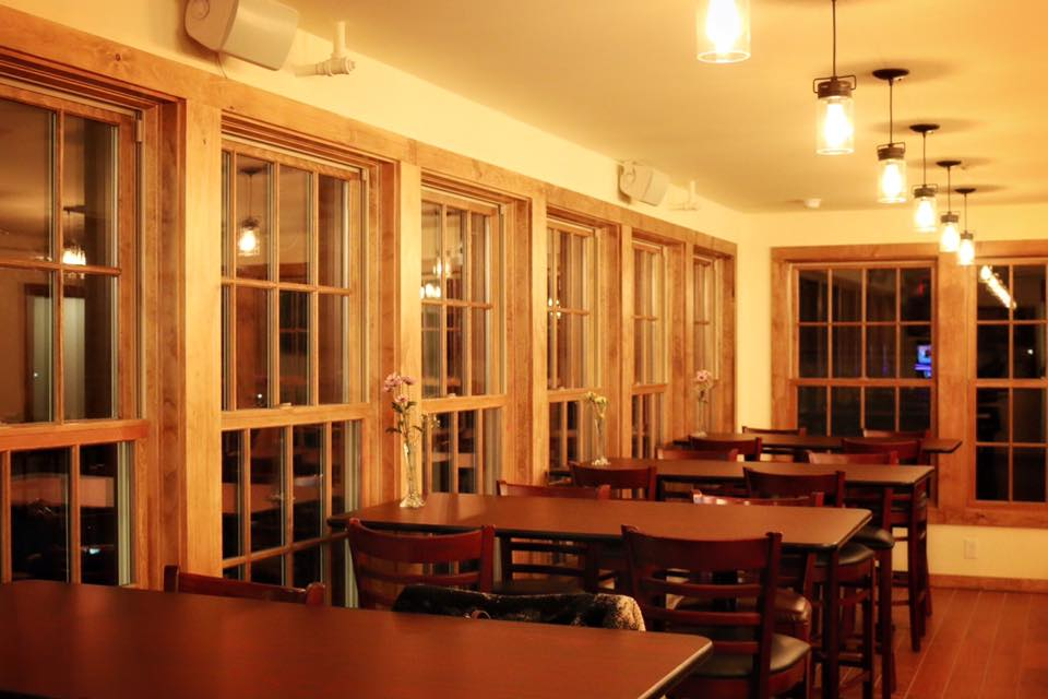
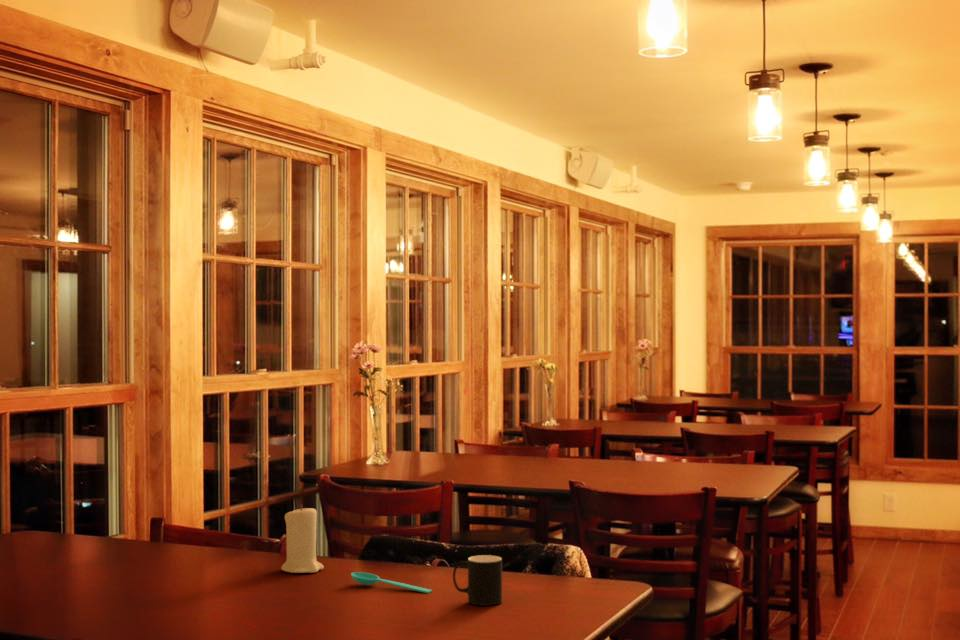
+ spoon [350,571,433,594]
+ candle [280,504,325,574]
+ cup [452,554,503,607]
